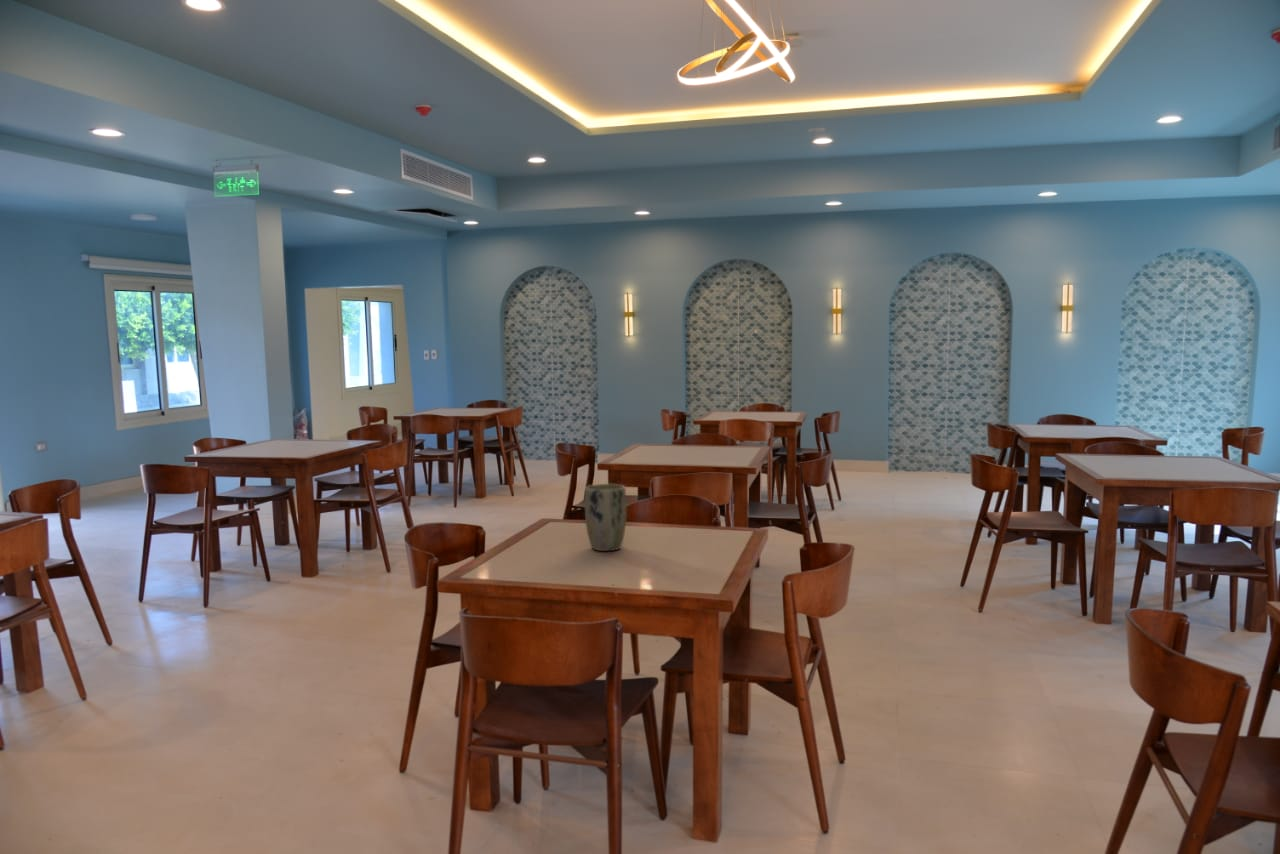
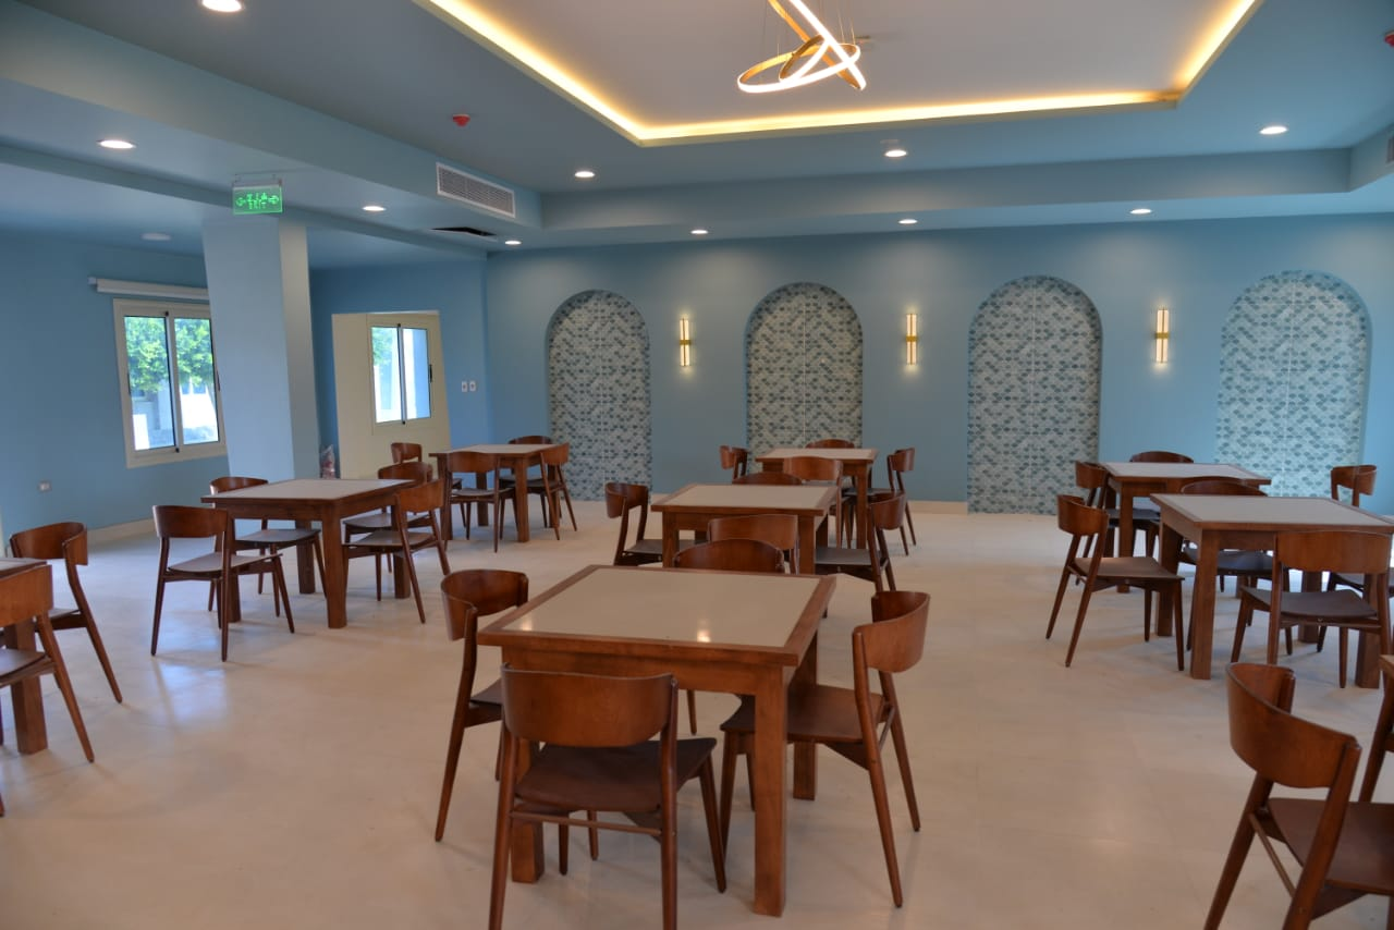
- plant pot [584,483,627,552]
